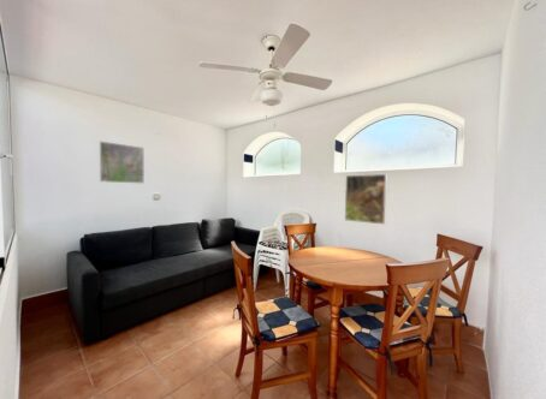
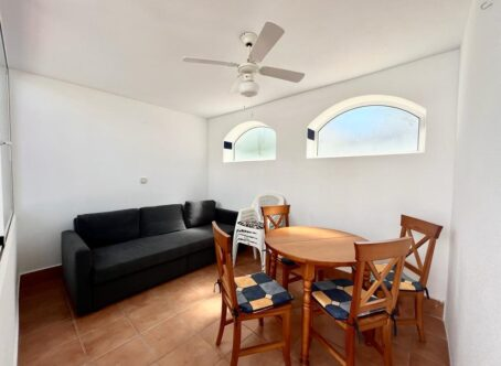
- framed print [99,141,146,185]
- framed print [344,173,387,226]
